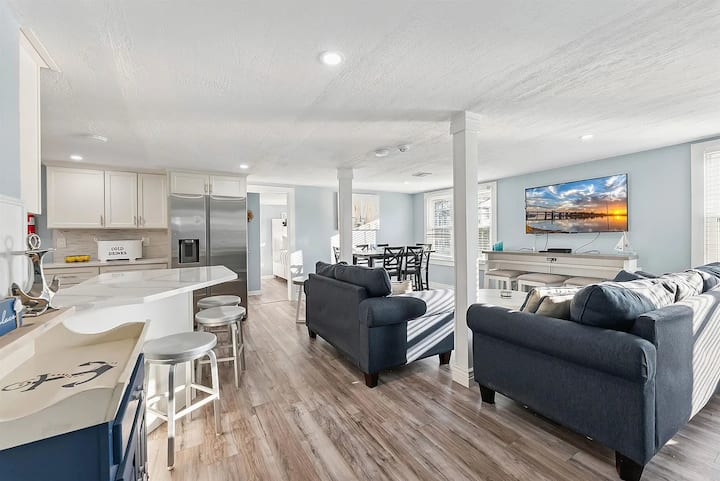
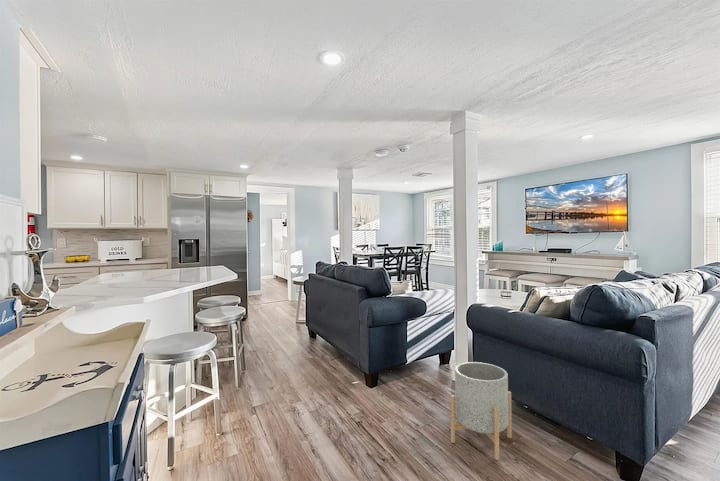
+ planter [449,361,513,461]
